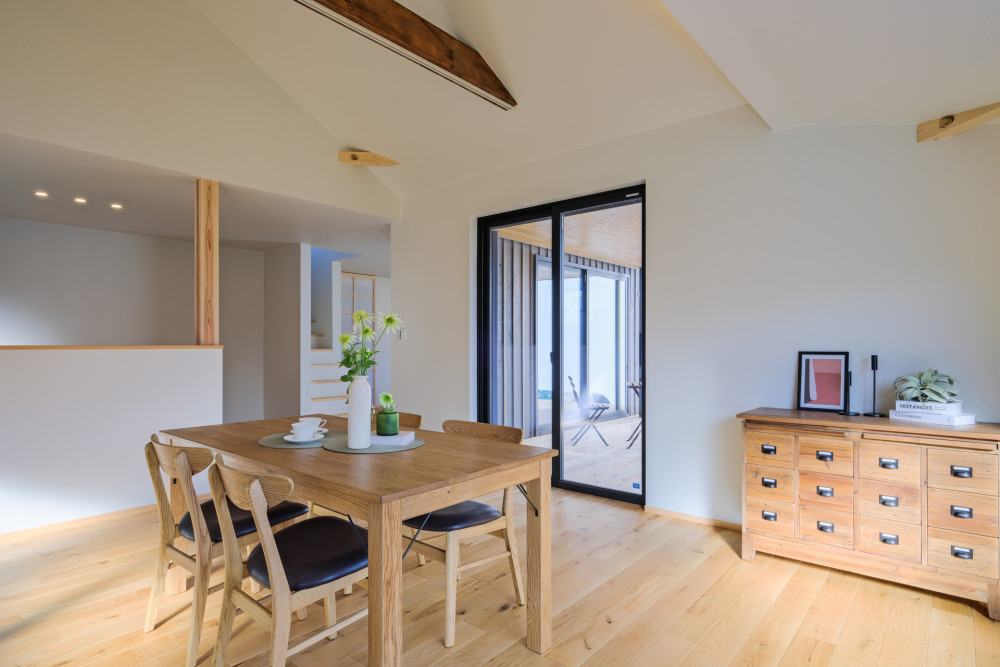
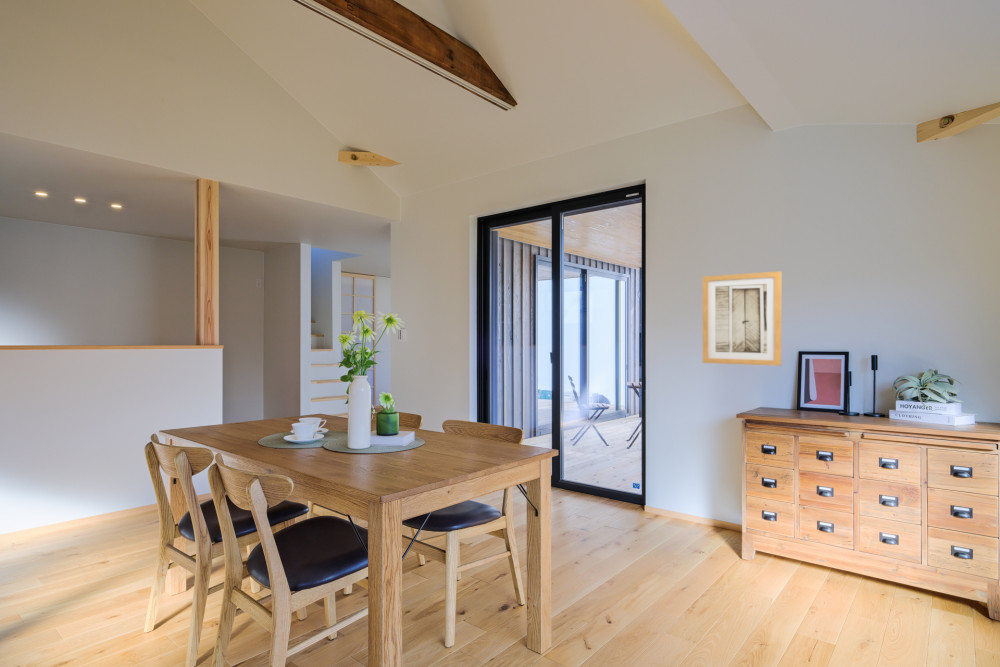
+ wall art [702,270,782,367]
